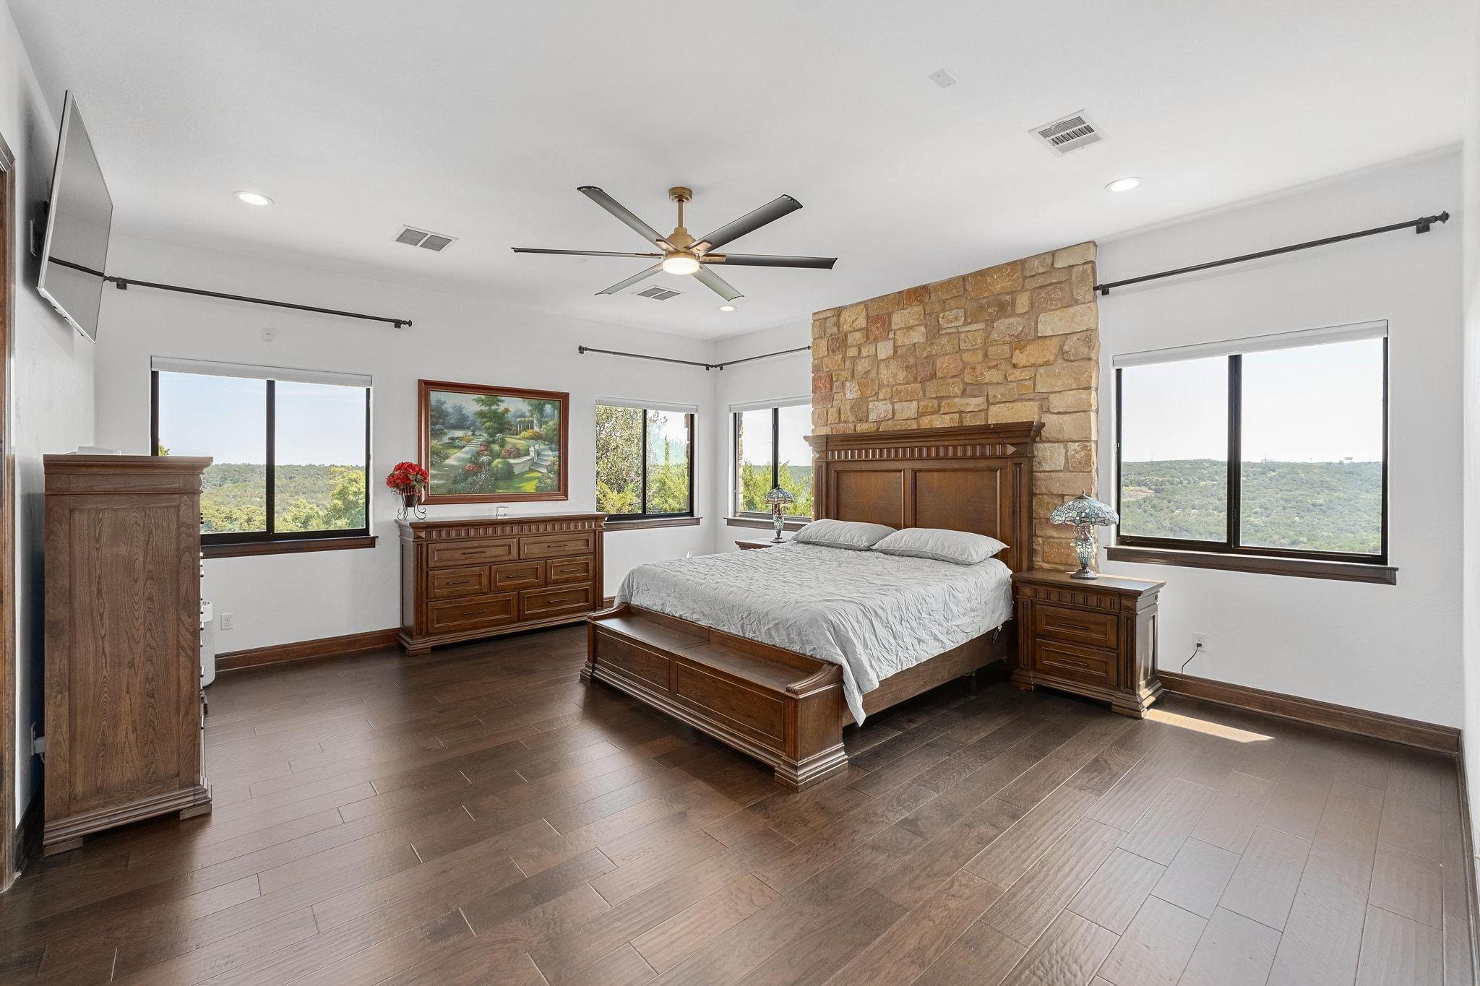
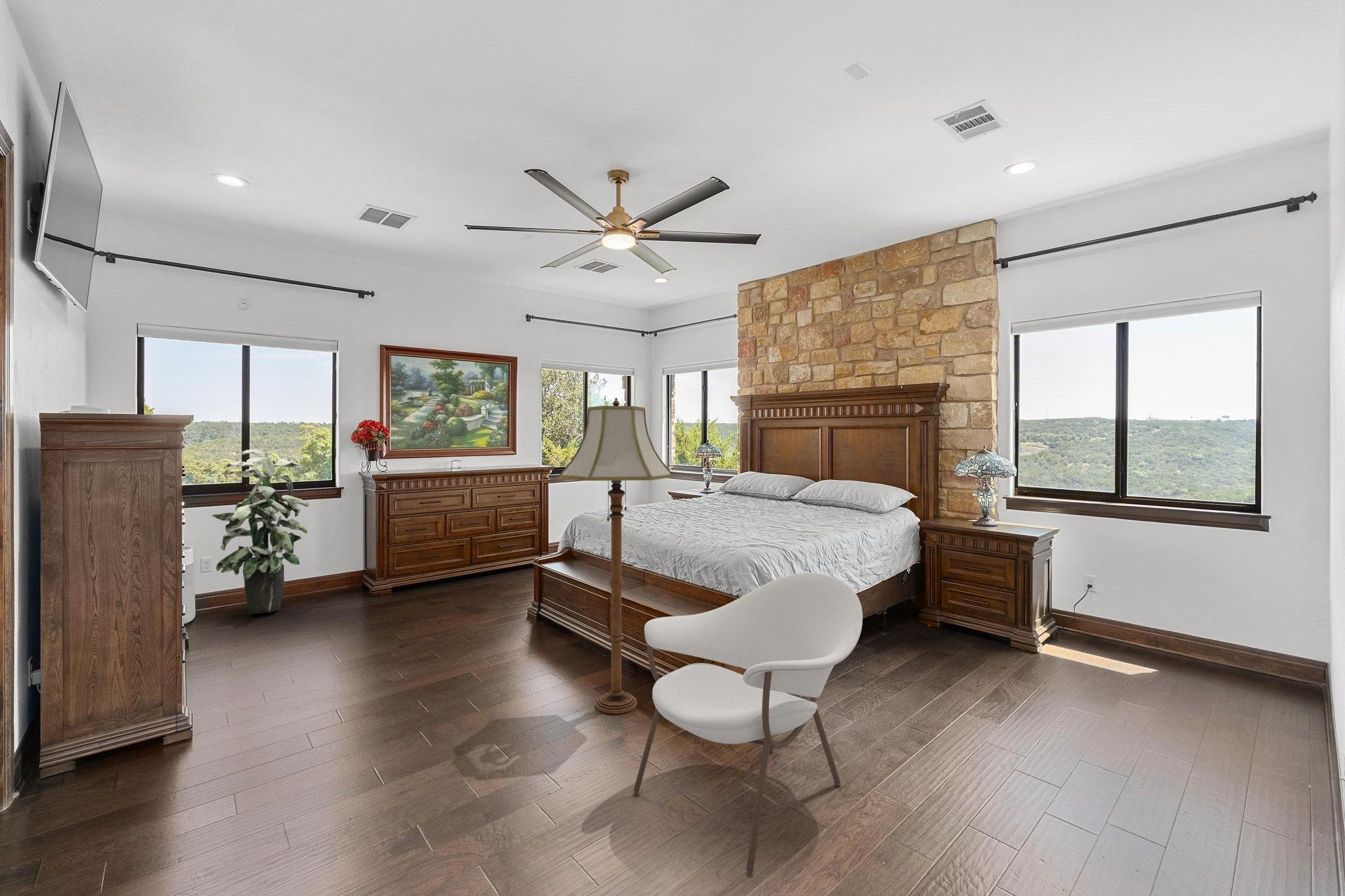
+ indoor plant [211,449,309,614]
+ floor lamp [558,397,673,715]
+ armchair [632,572,863,878]
